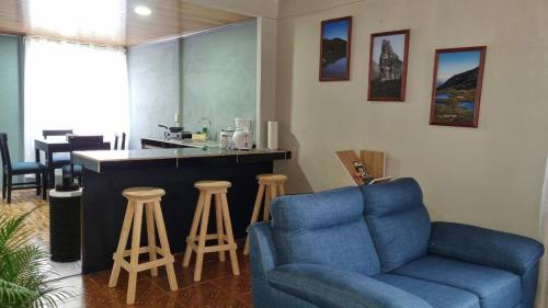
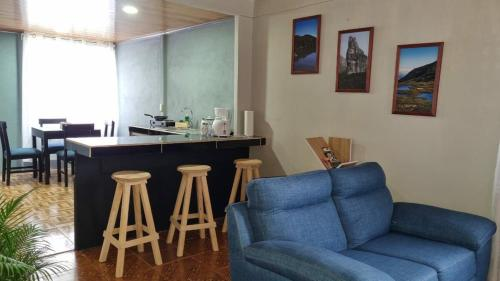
- trash can [48,173,83,264]
